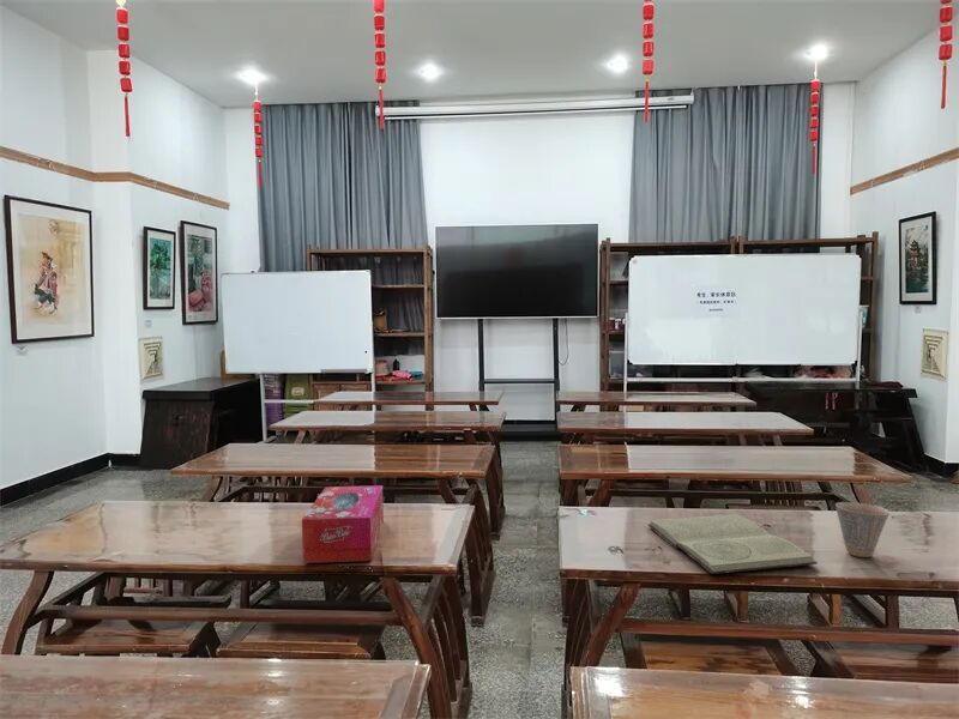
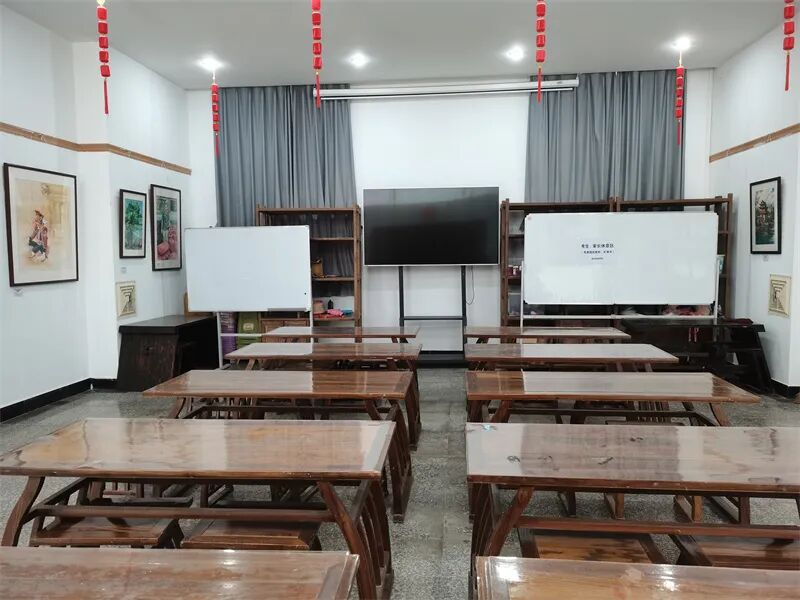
- book [647,513,819,575]
- cup [834,501,891,558]
- tissue box [301,484,385,564]
